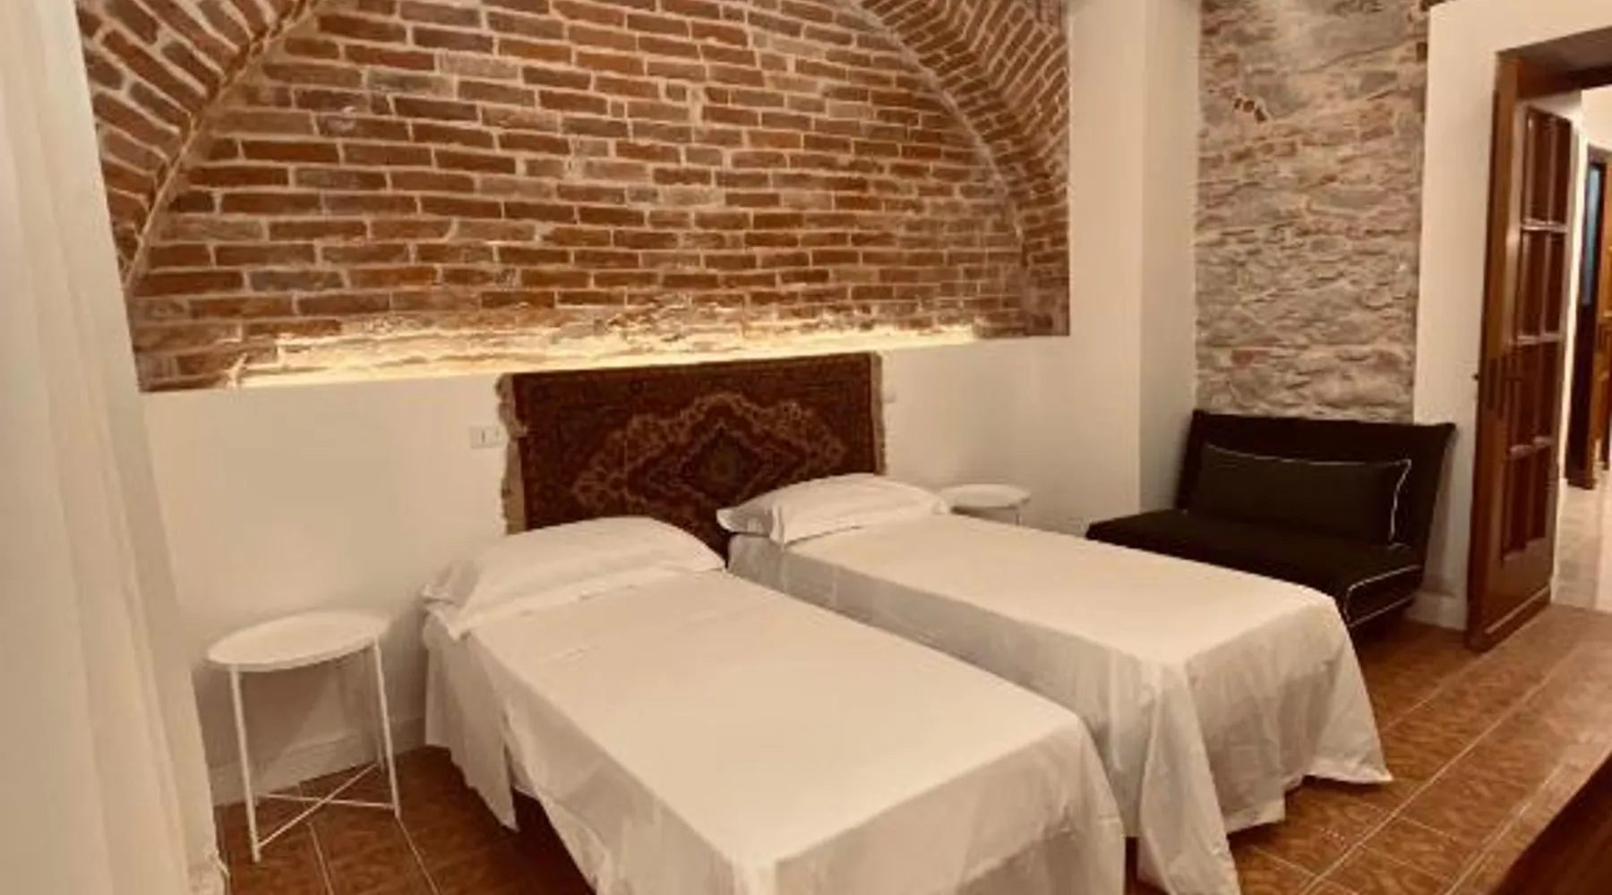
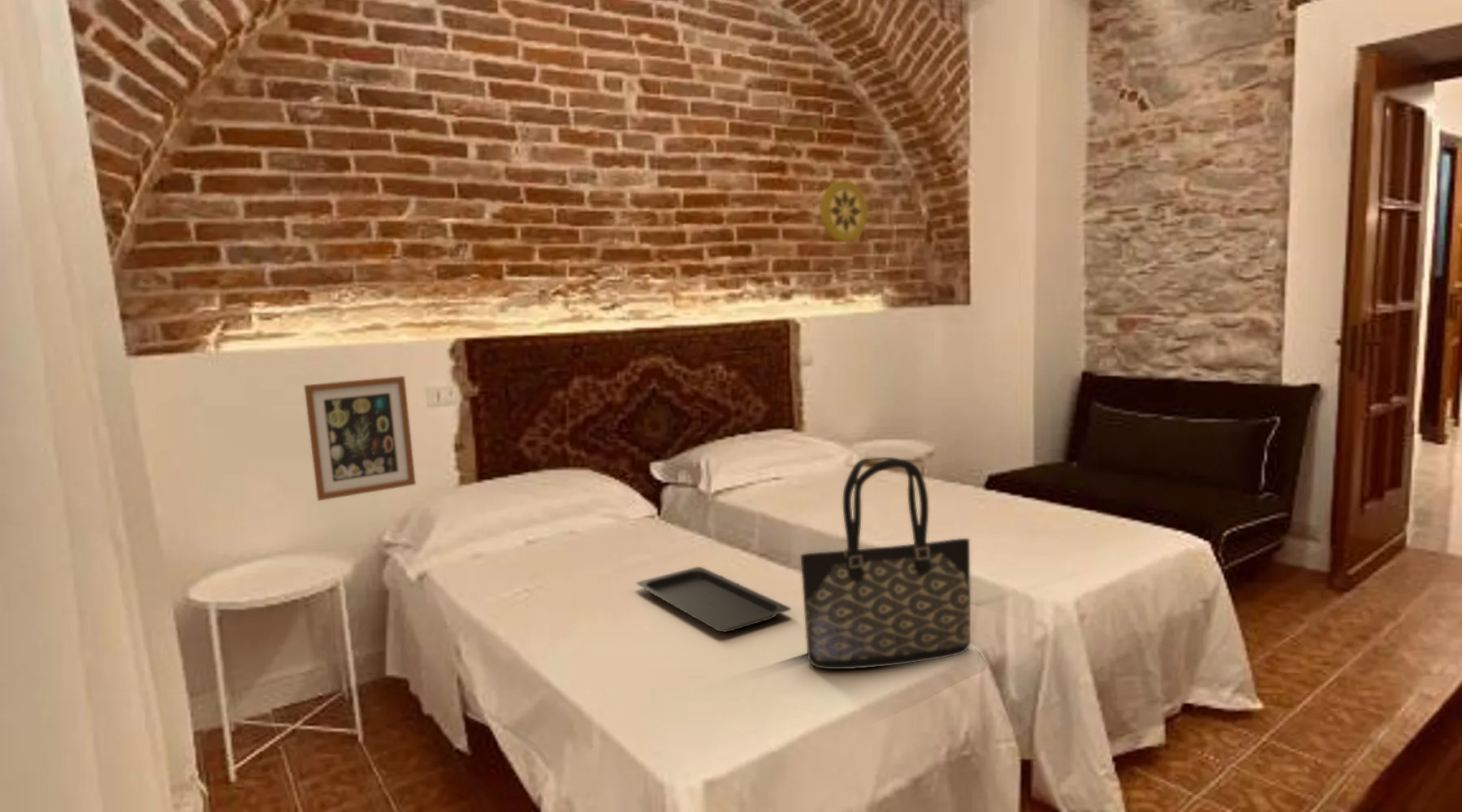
+ tote bag [800,456,971,670]
+ serving tray [635,566,792,633]
+ decorative plate [819,179,868,243]
+ wall art [303,375,417,502]
